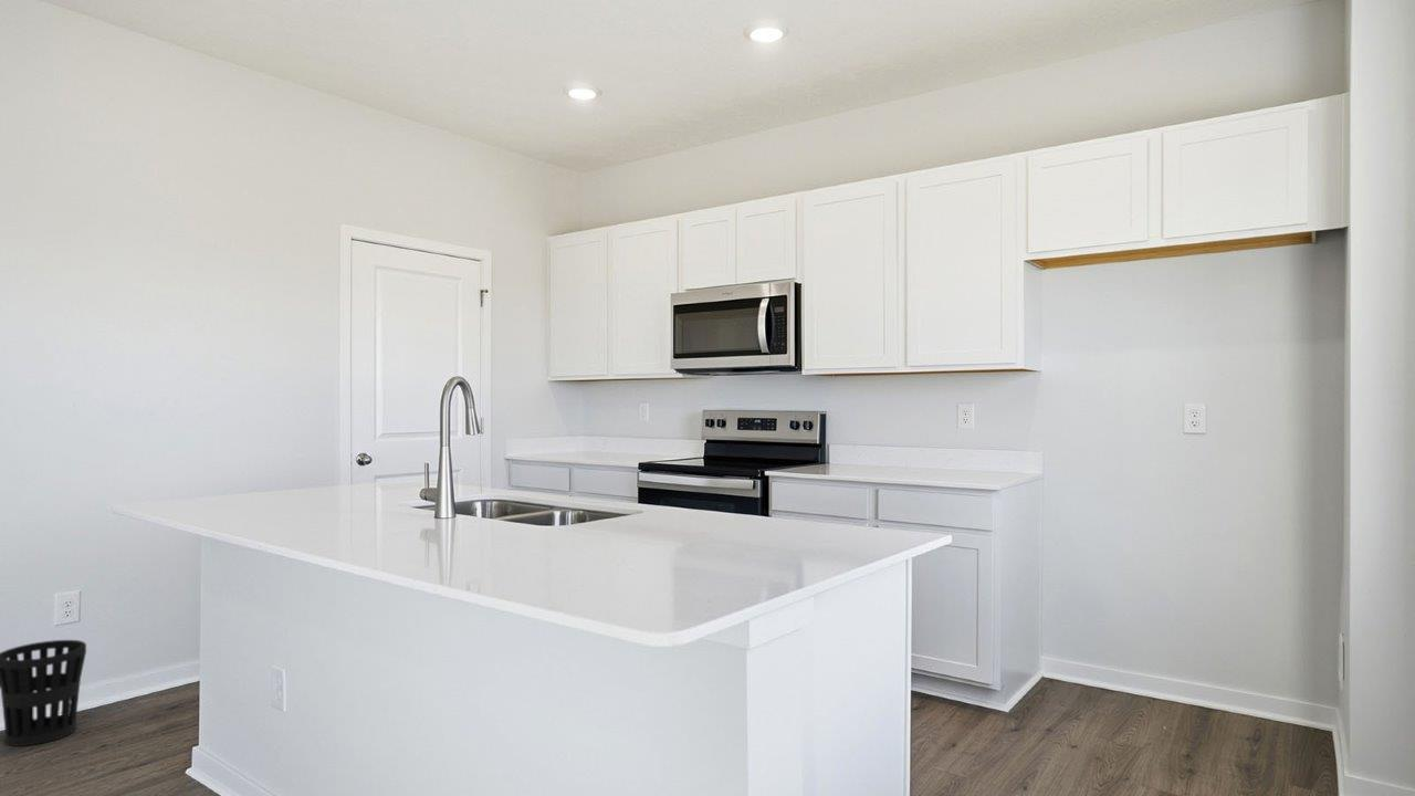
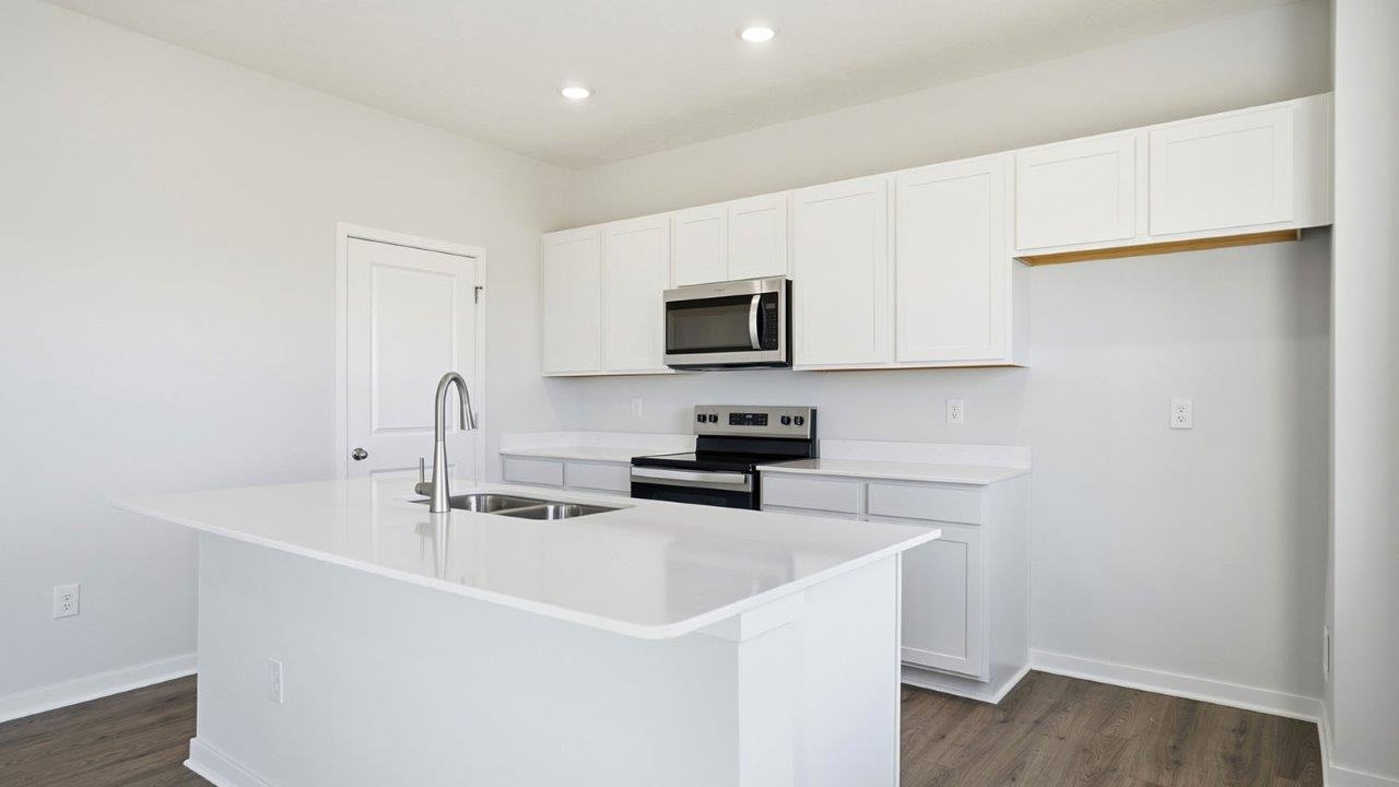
- wastebasket [0,639,87,747]
